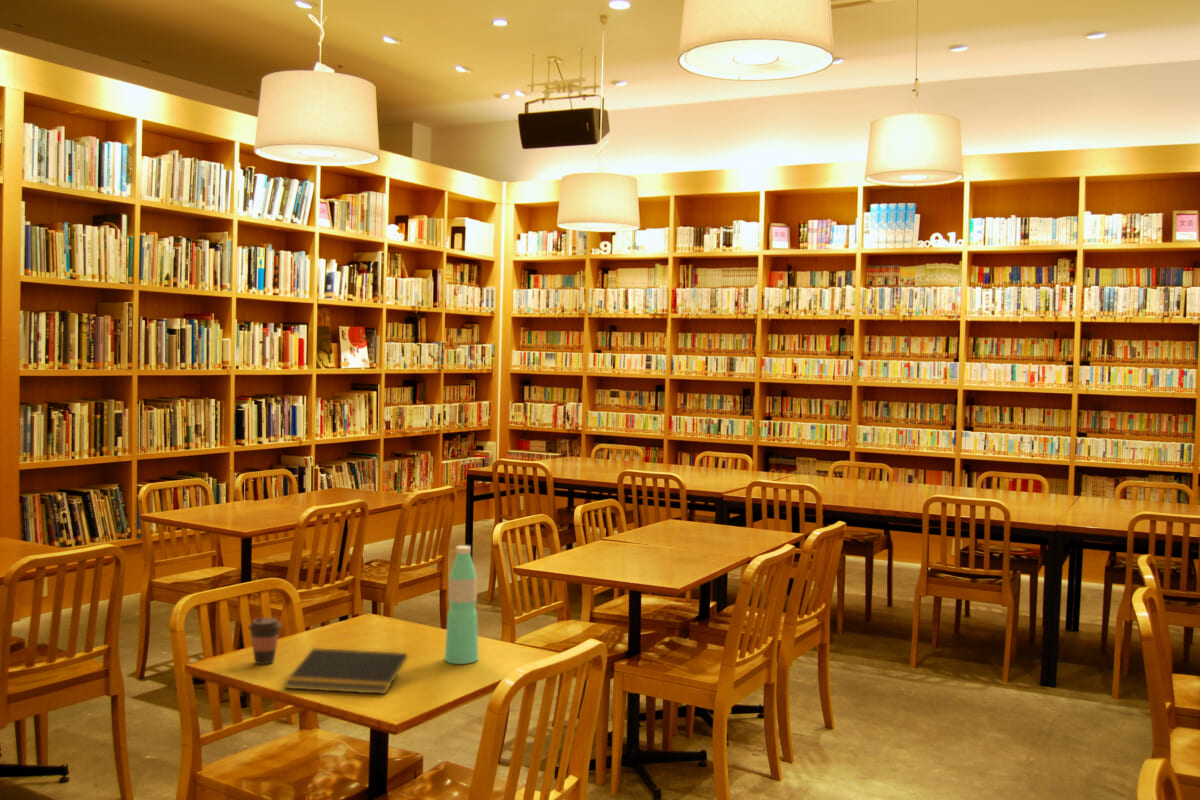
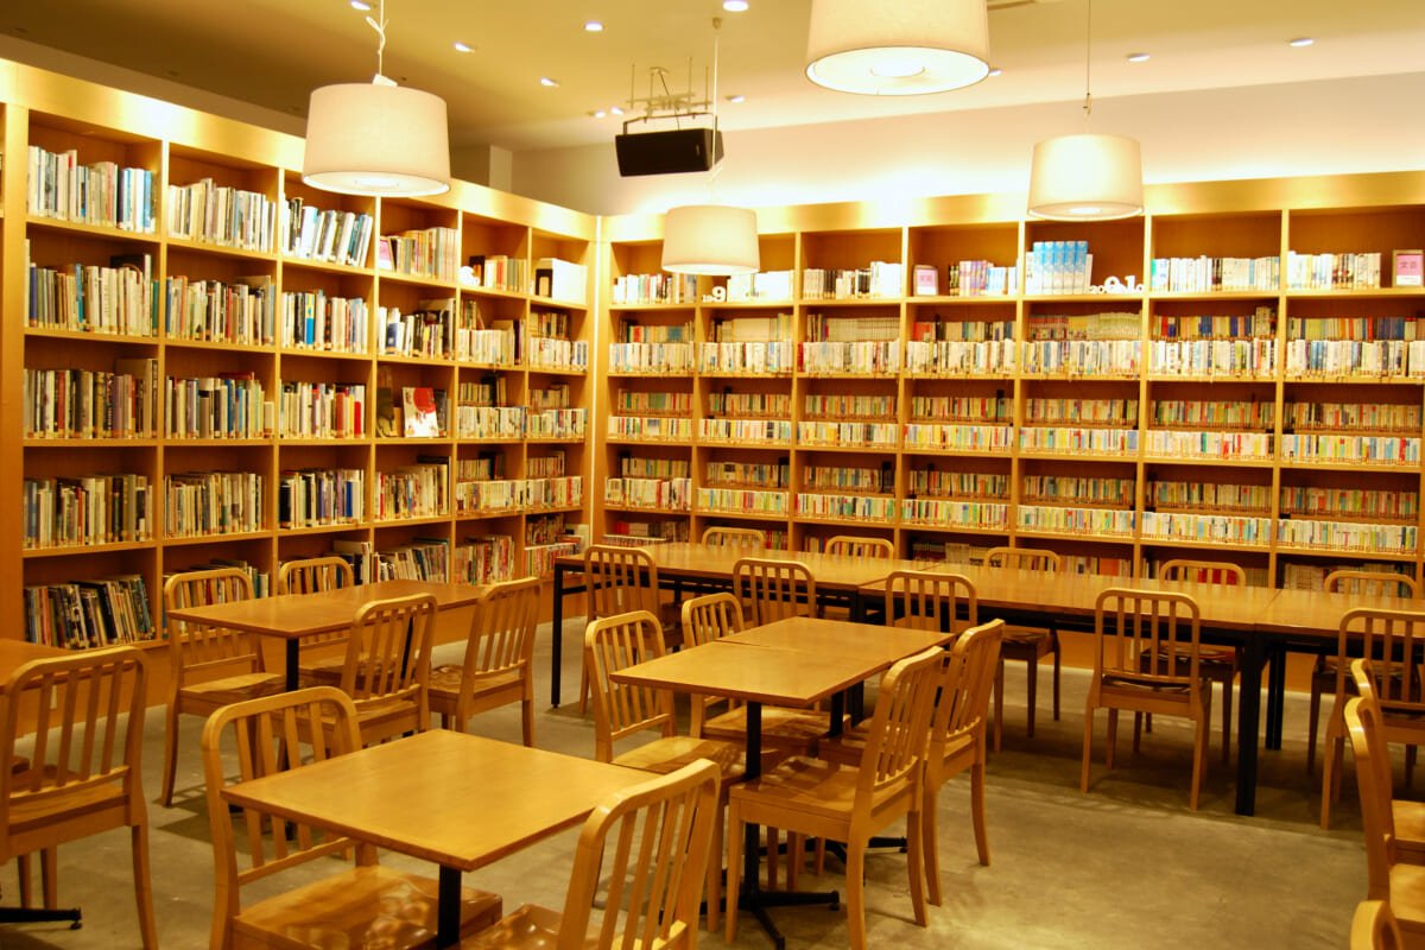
- notepad [283,647,408,695]
- coffee cup [247,617,283,665]
- water bottle [444,545,479,665]
